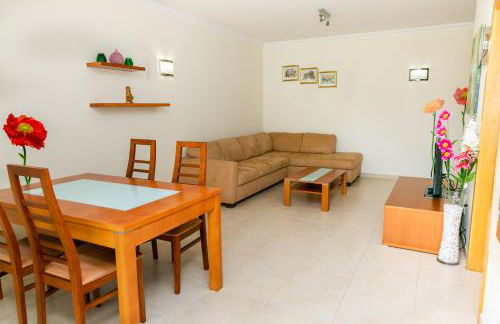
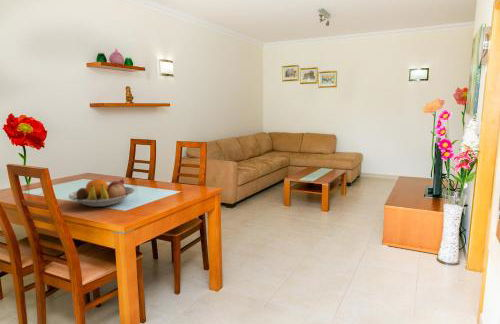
+ fruit bowl [68,177,136,208]
